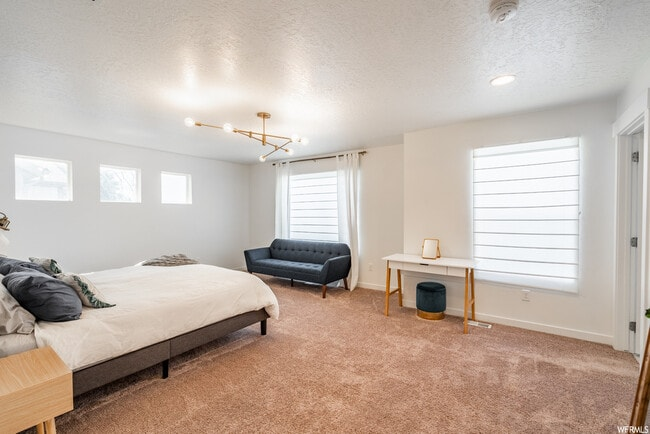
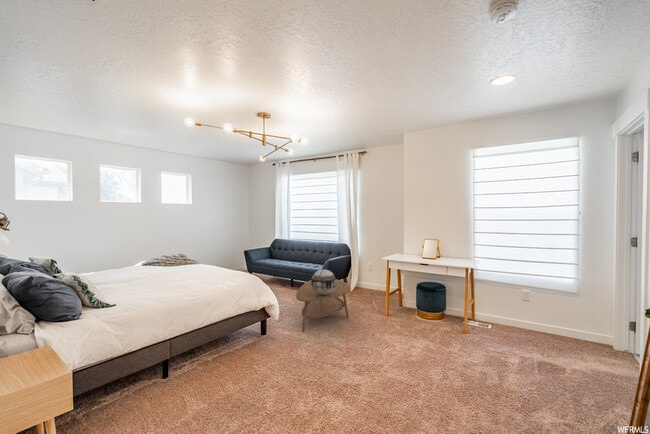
+ decorative sphere [311,268,337,295]
+ coffee table [295,279,351,333]
